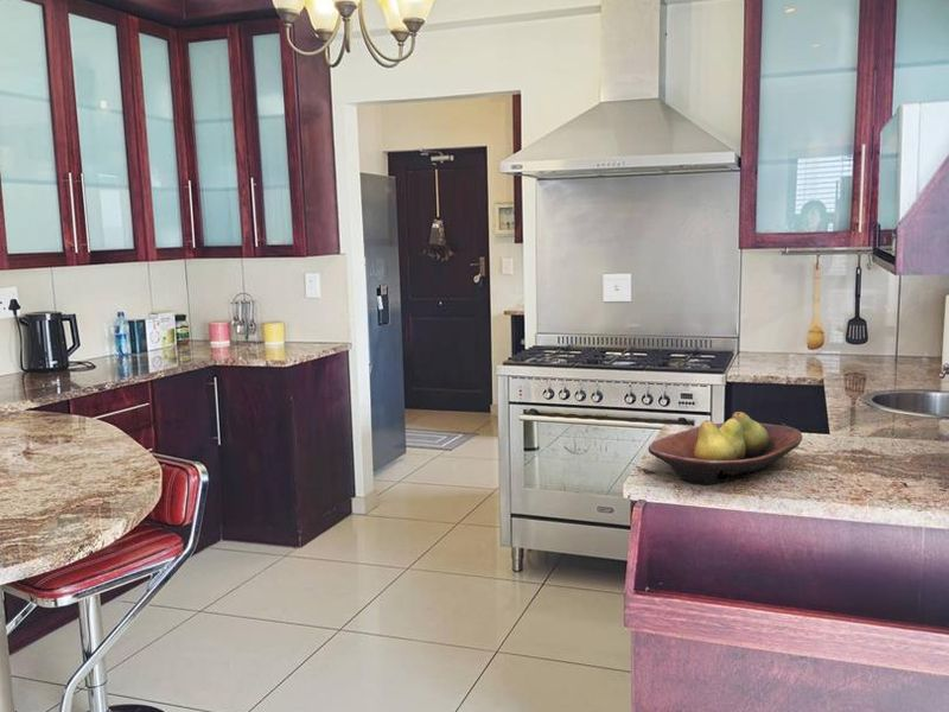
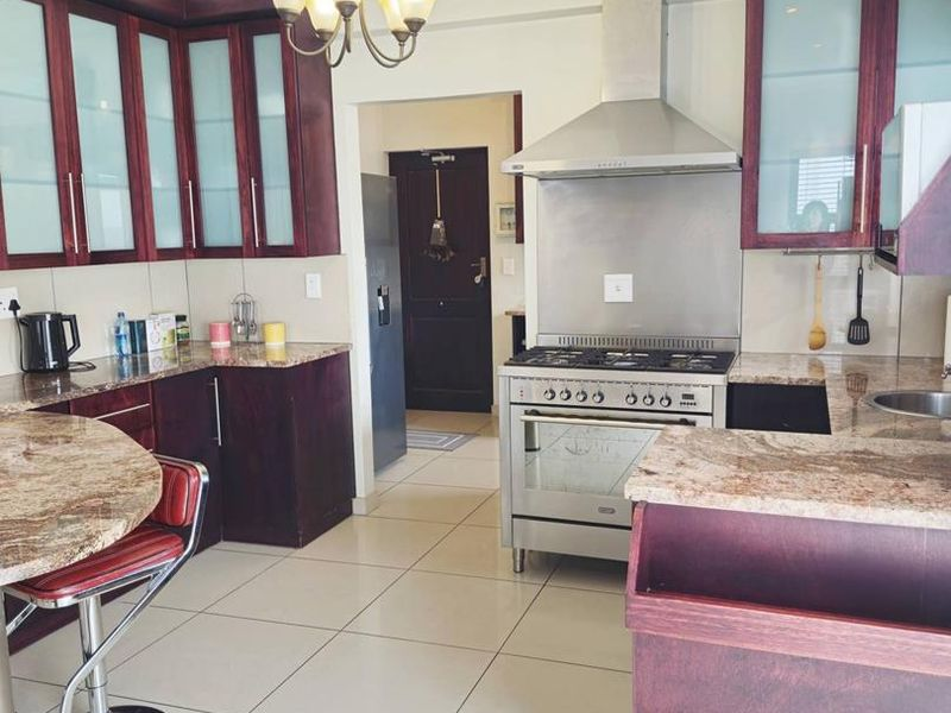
- fruit bowl [647,411,803,485]
